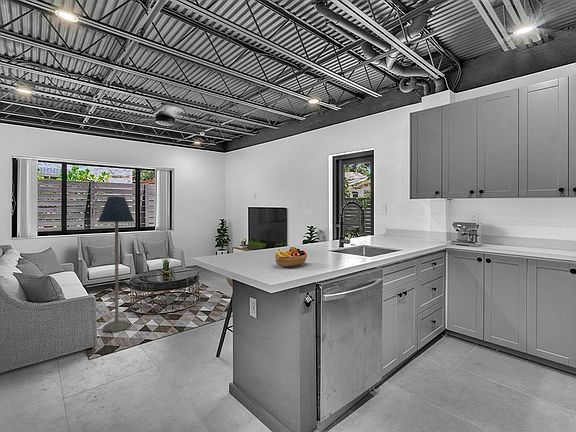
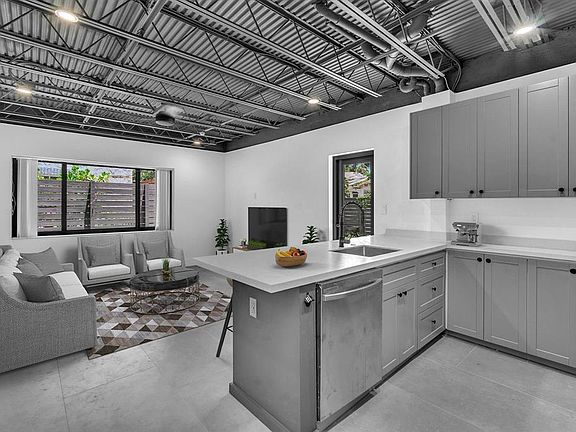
- floor lamp [97,196,135,333]
